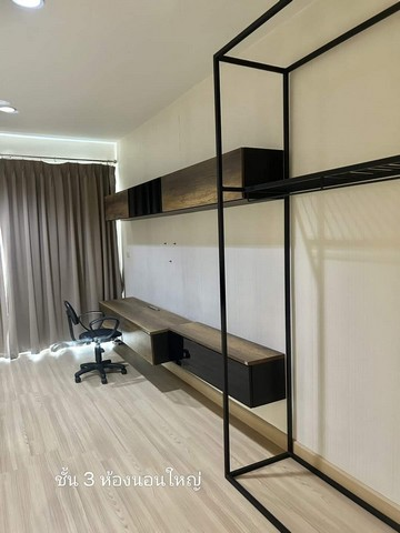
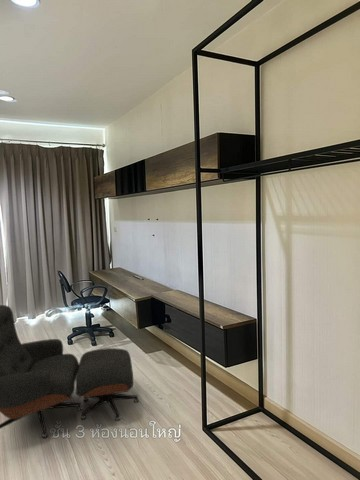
+ lounge chair [0,304,140,439]
